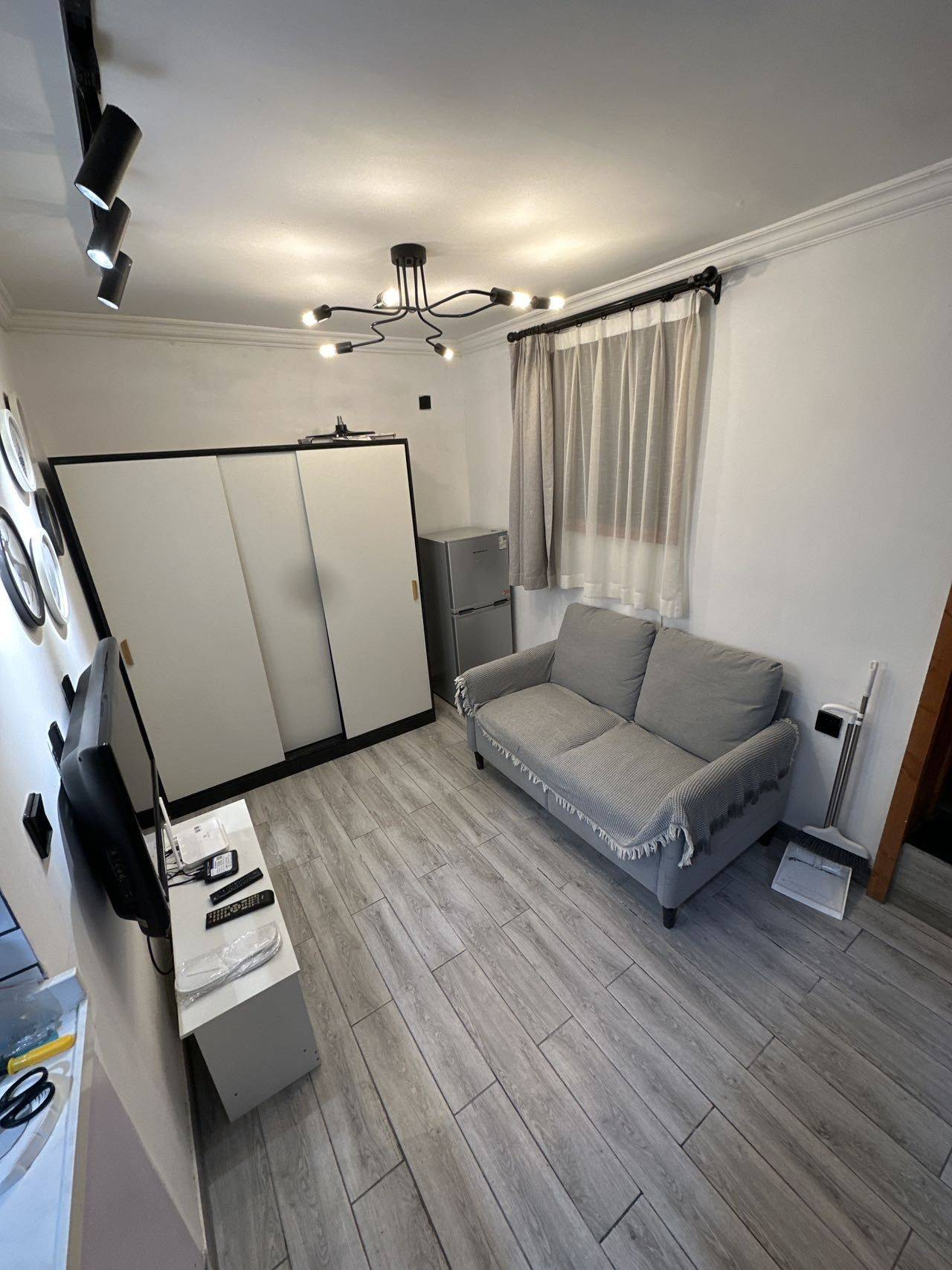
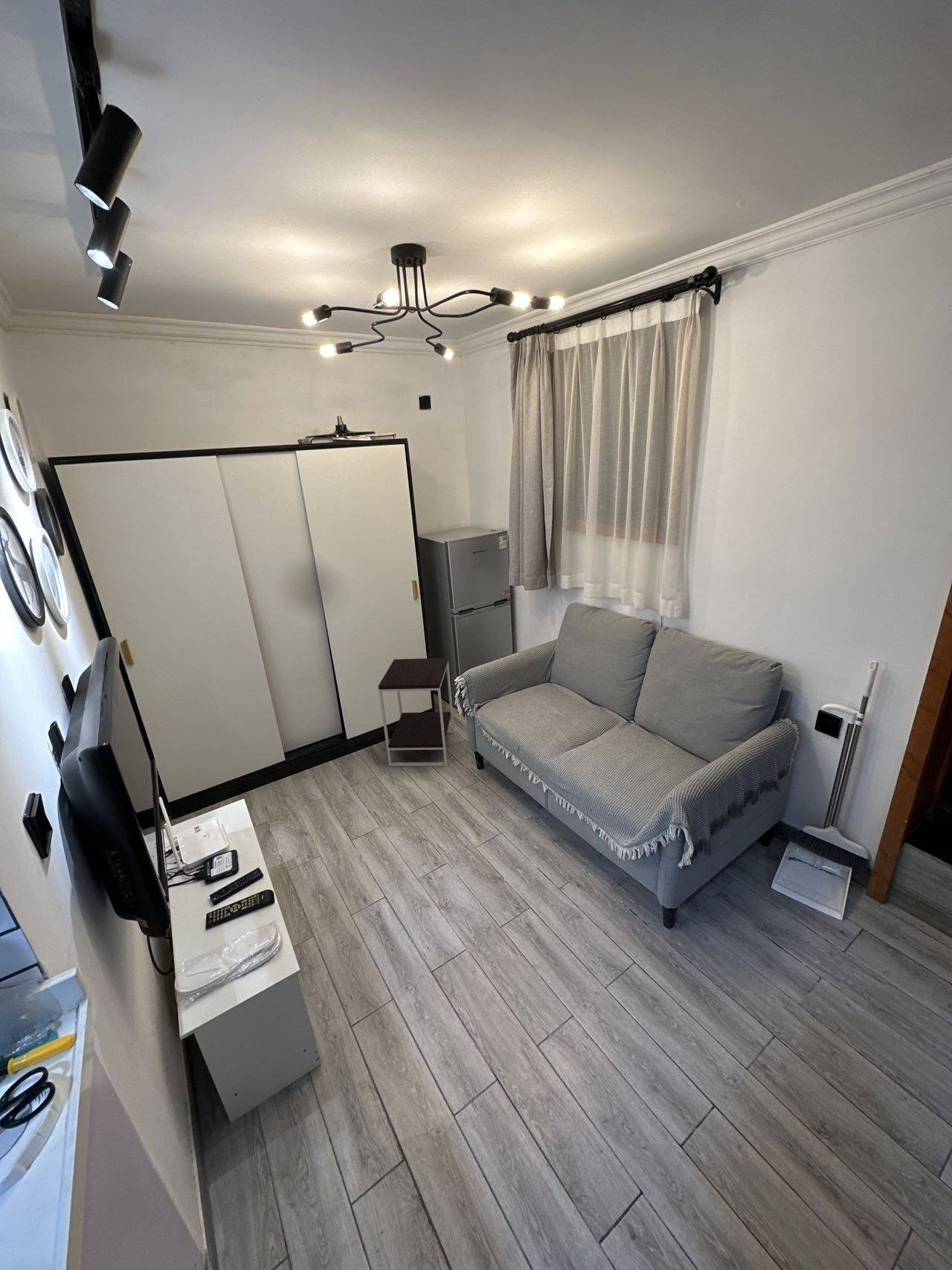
+ side table [378,657,455,767]
